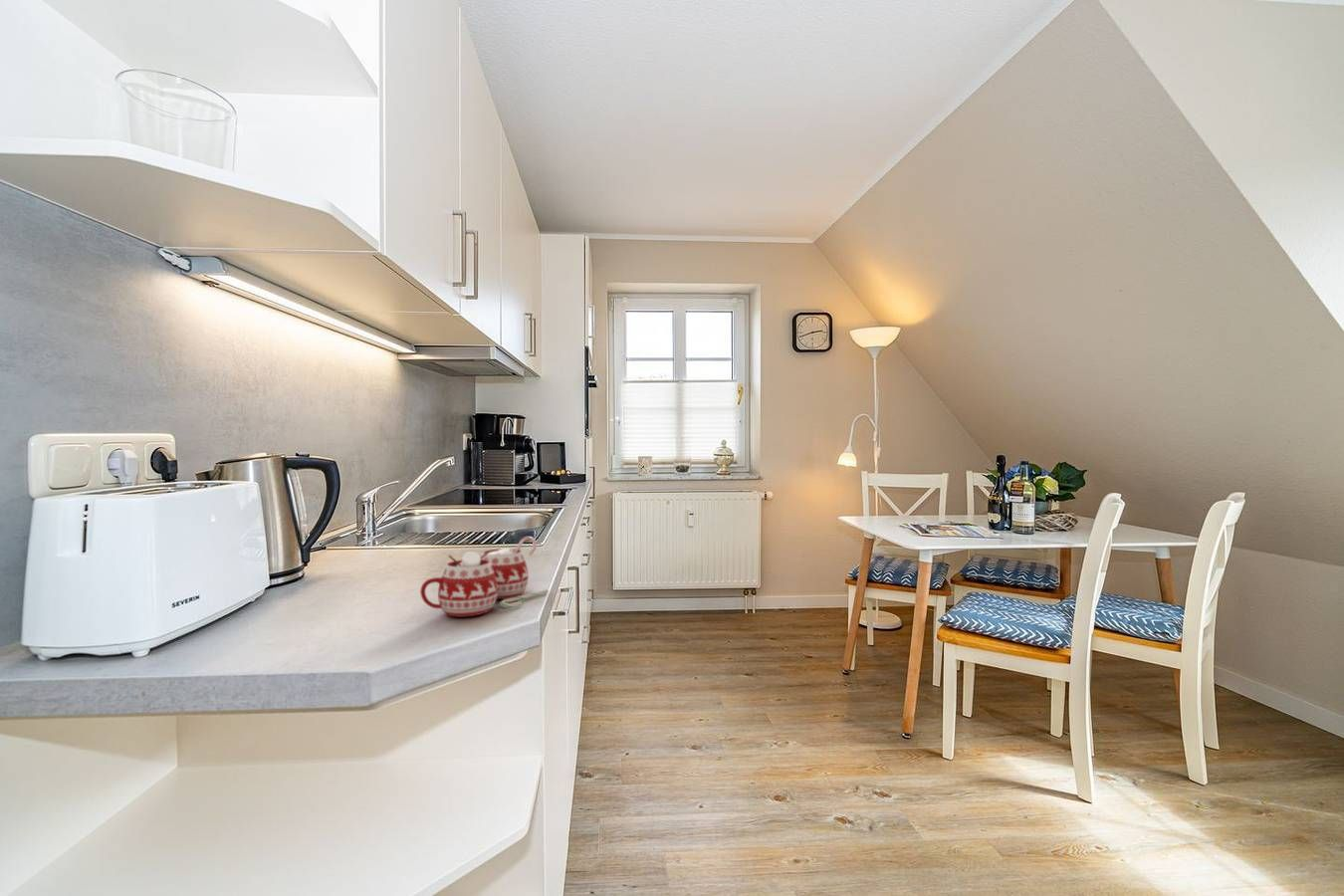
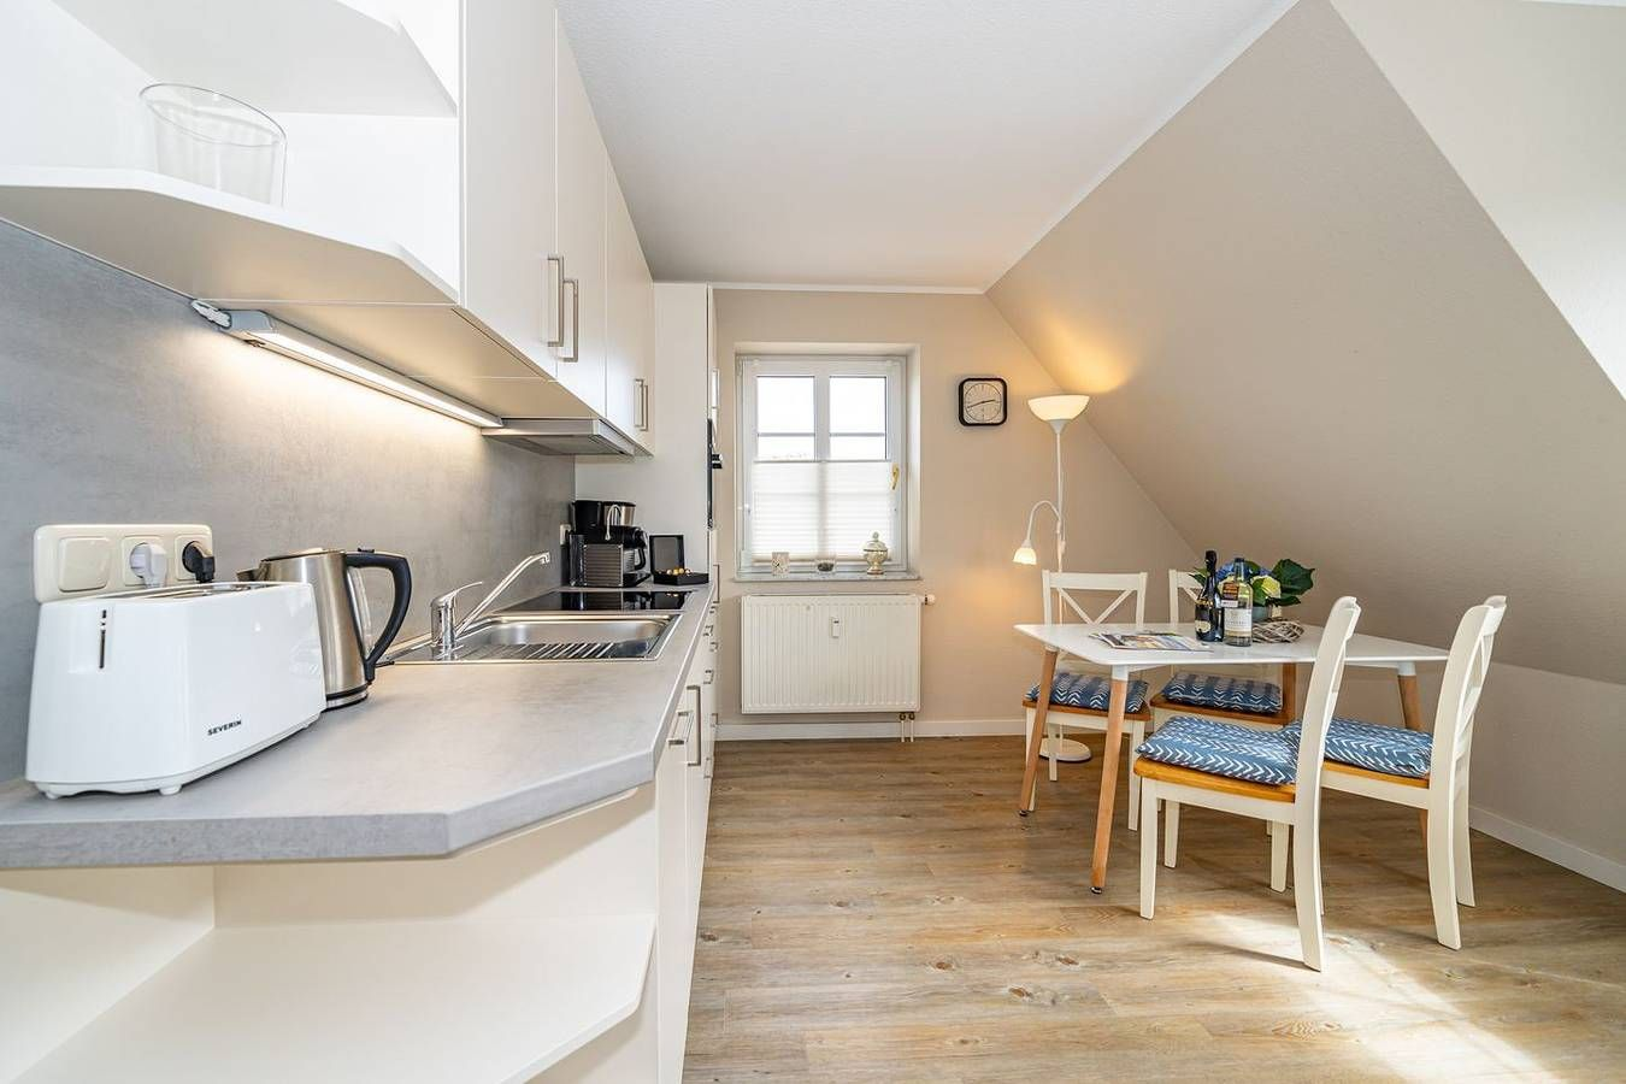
- mug [419,536,550,618]
